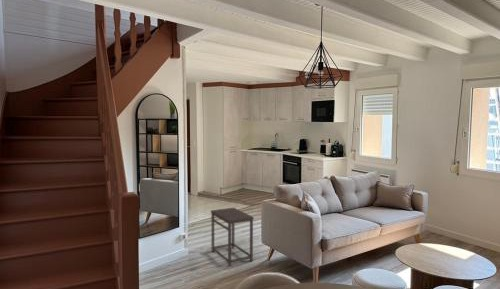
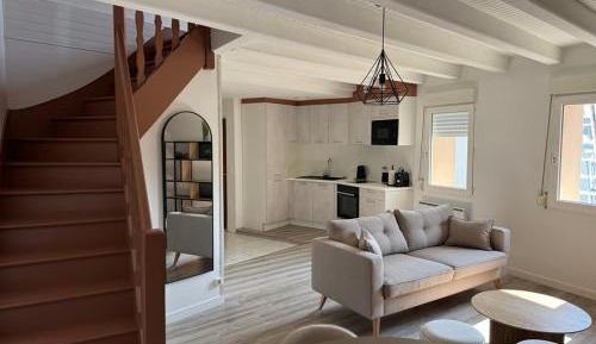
- side table [210,207,255,267]
